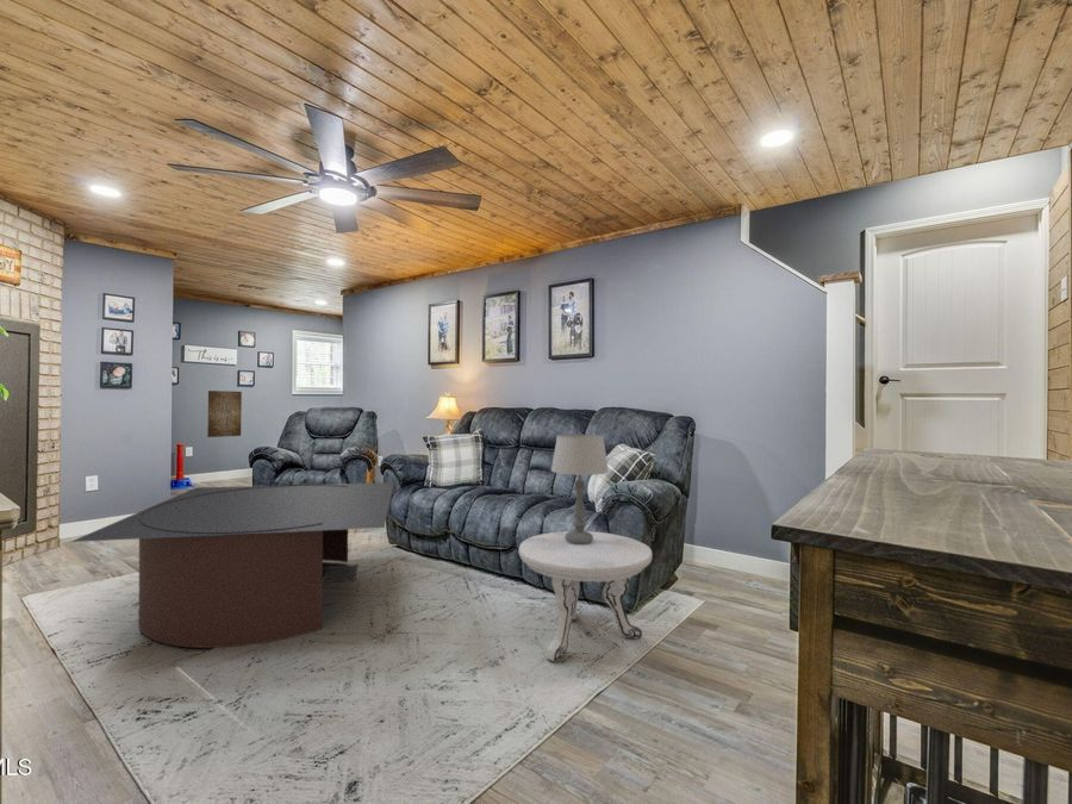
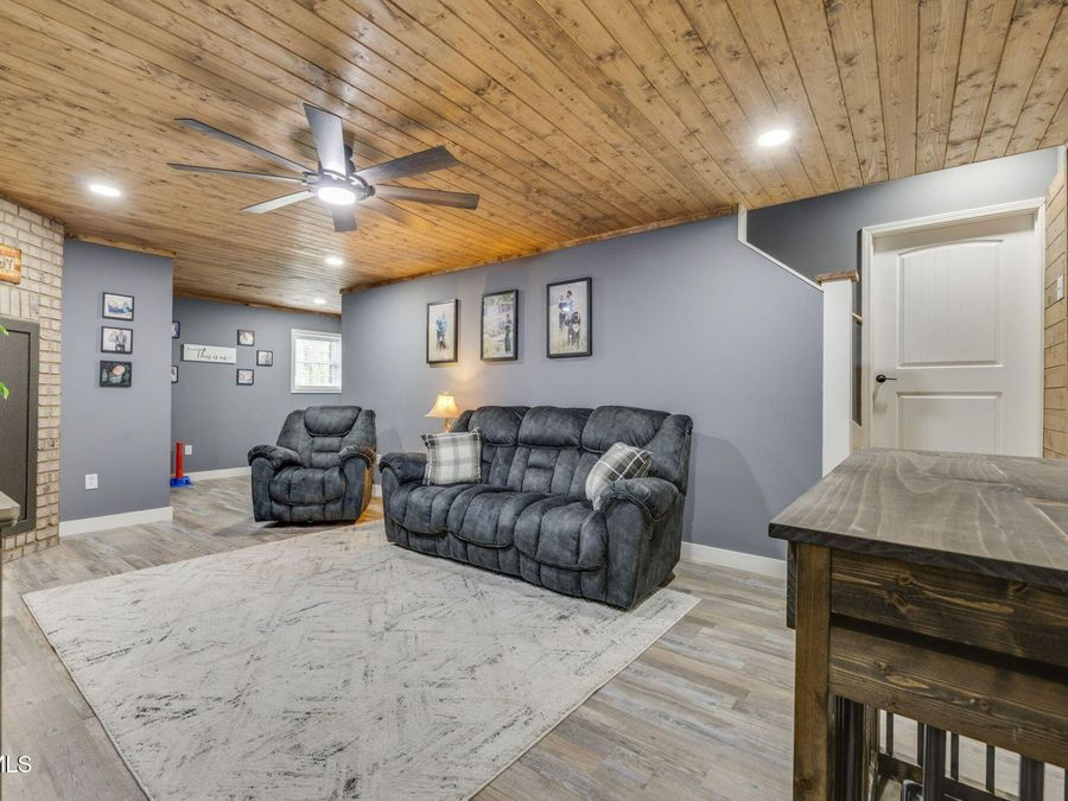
- side table [517,530,654,662]
- coffee table [70,481,395,649]
- wall art [206,389,243,438]
- table lamp [550,434,610,544]
